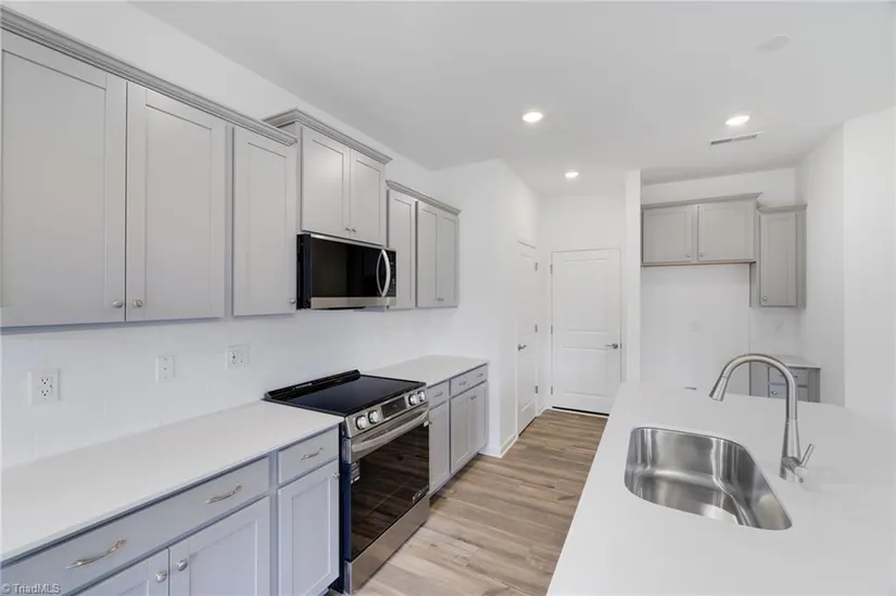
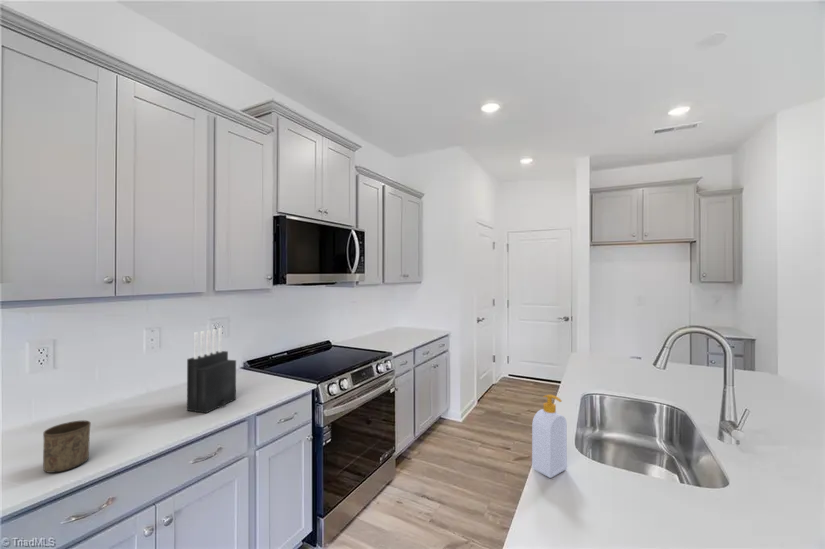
+ cup [42,419,92,474]
+ knife block [186,327,237,414]
+ soap bottle [531,393,568,479]
